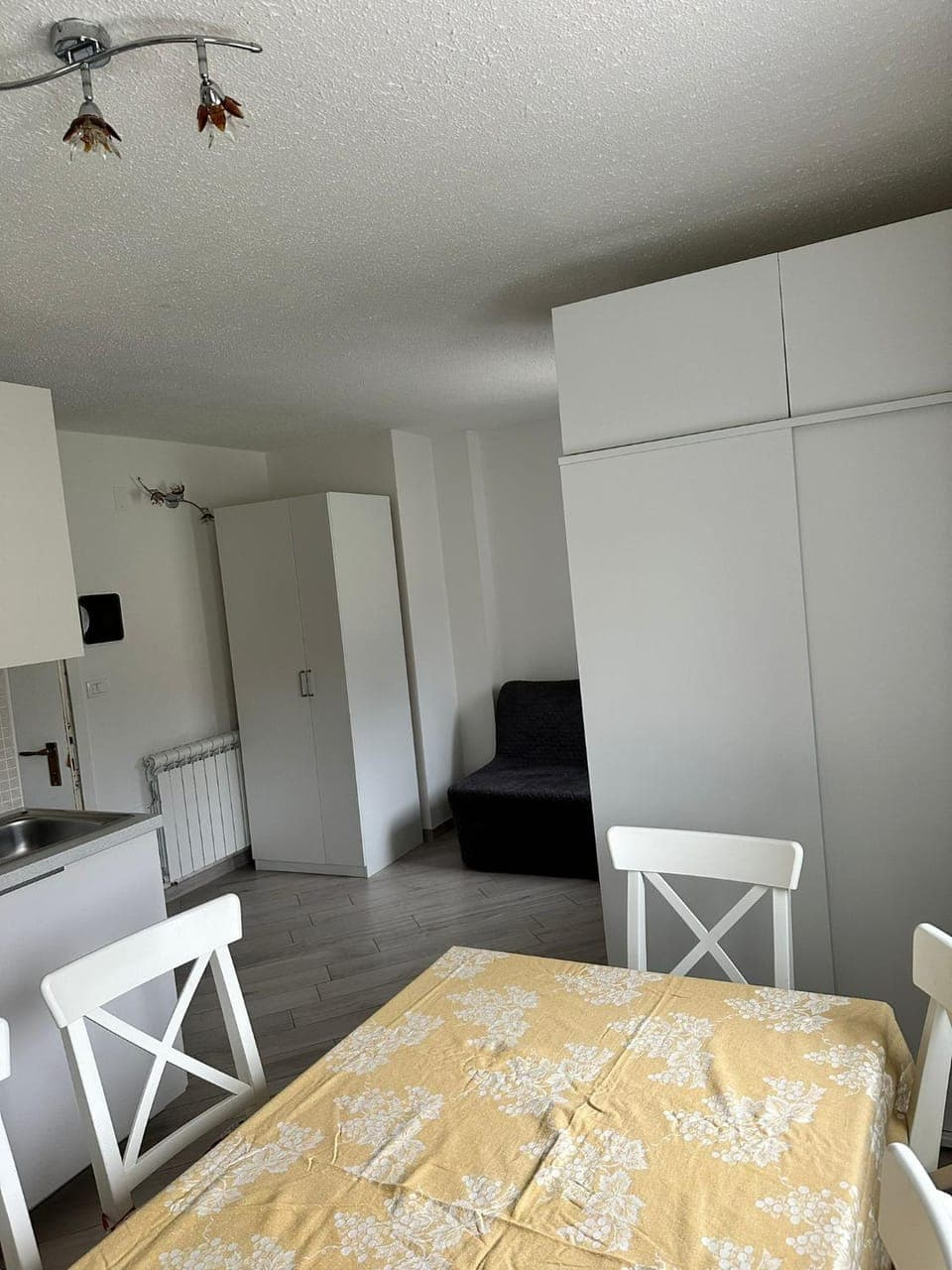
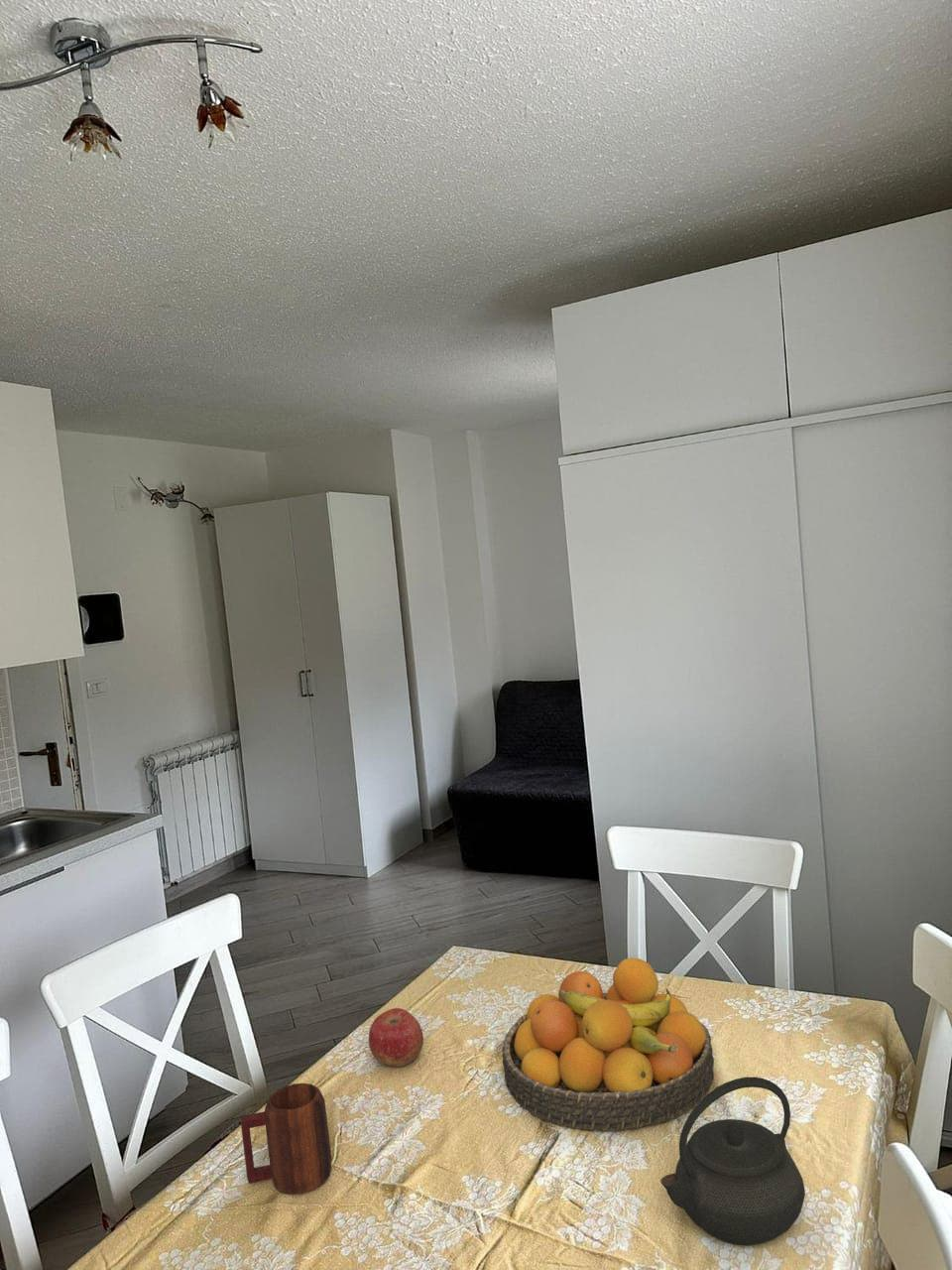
+ mug [240,1082,332,1195]
+ kettle [659,1076,806,1246]
+ apple [368,1007,424,1068]
+ fruit bowl [501,956,715,1132]
